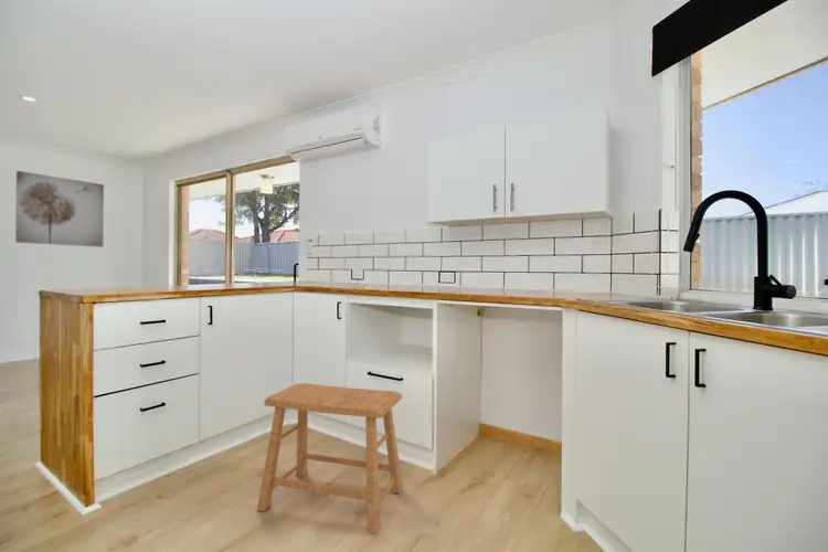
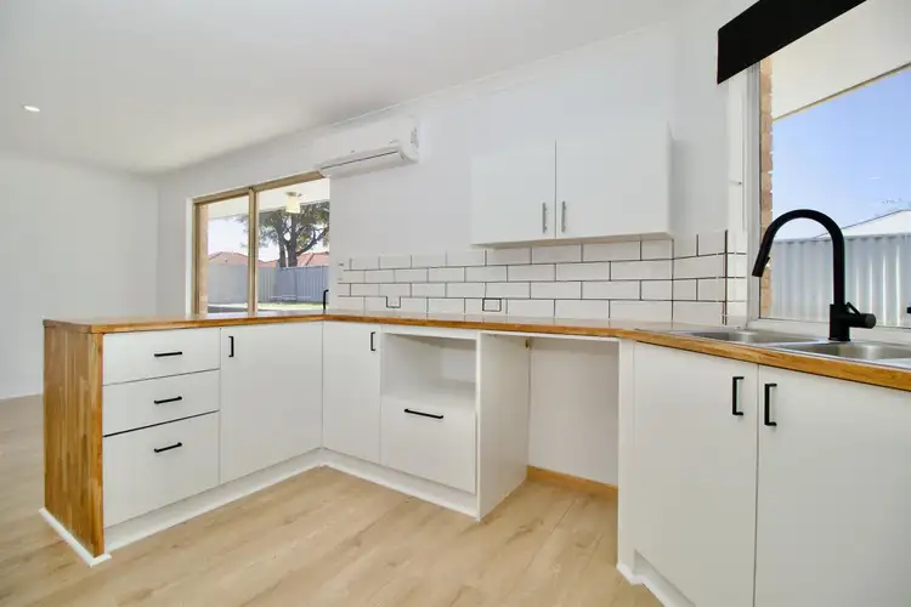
- wall art [14,170,105,248]
- stool [256,382,404,534]
